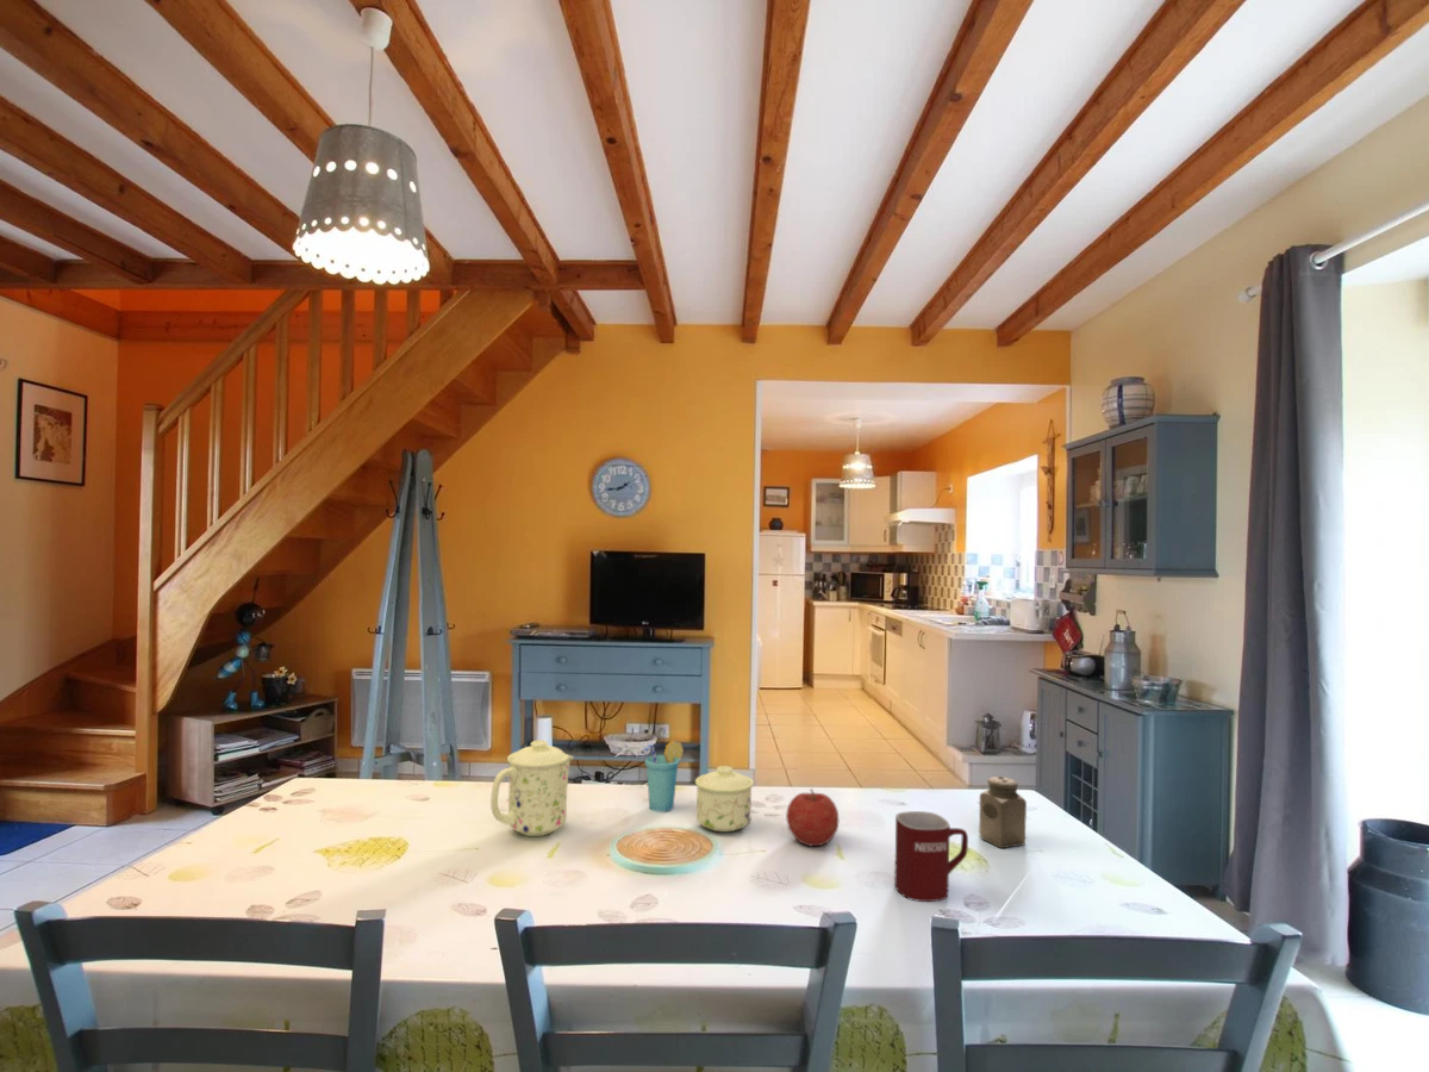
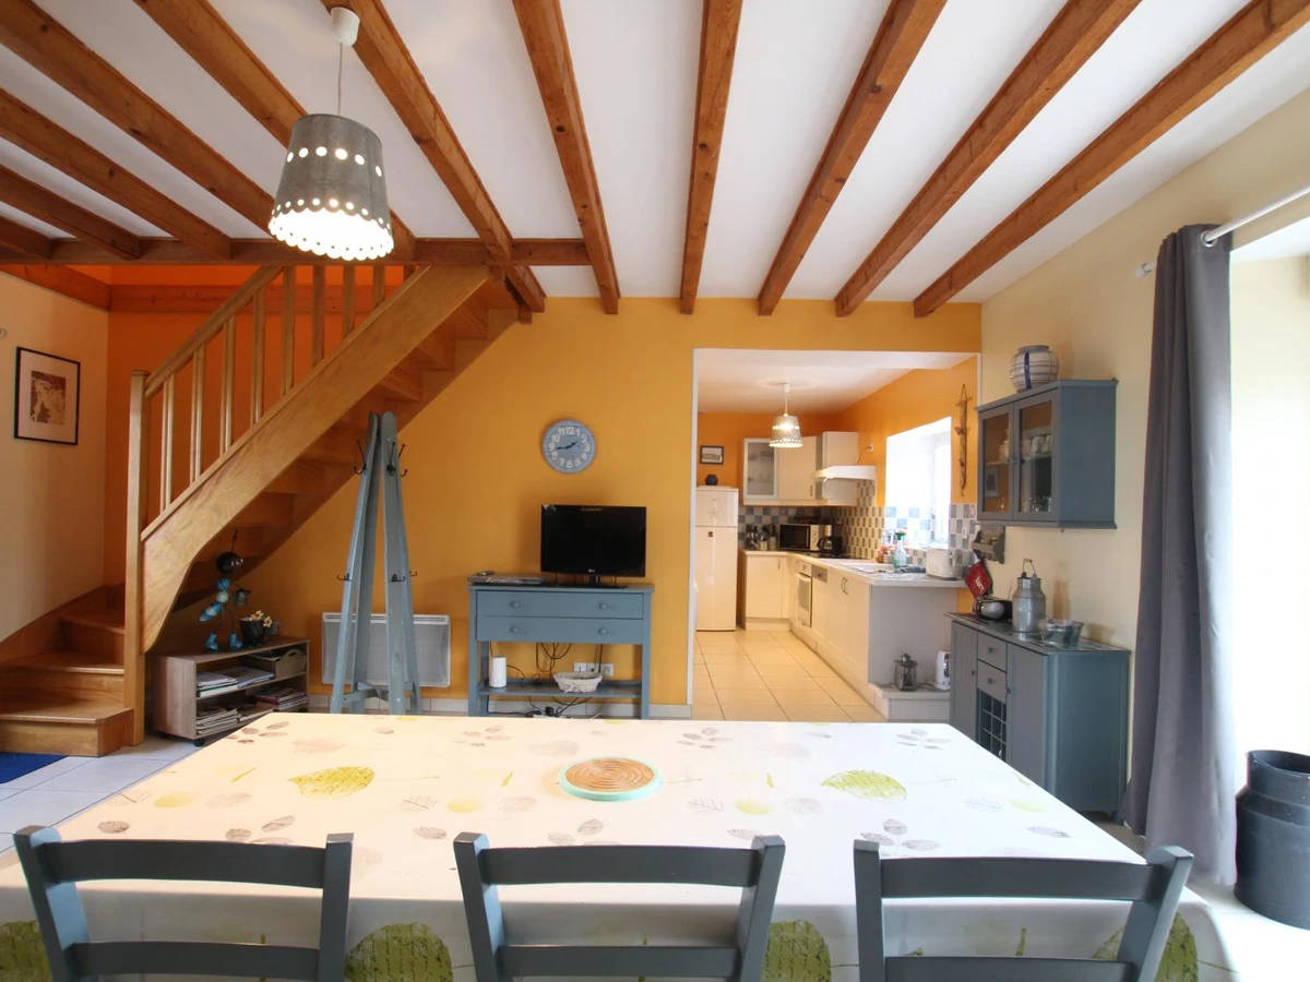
- salt shaker [978,775,1028,849]
- cup [639,740,685,814]
- mug [489,738,575,837]
- mug [893,810,969,903]
- fruit [785,787,840,847]
- sugar bowl [694,765,755,833]
